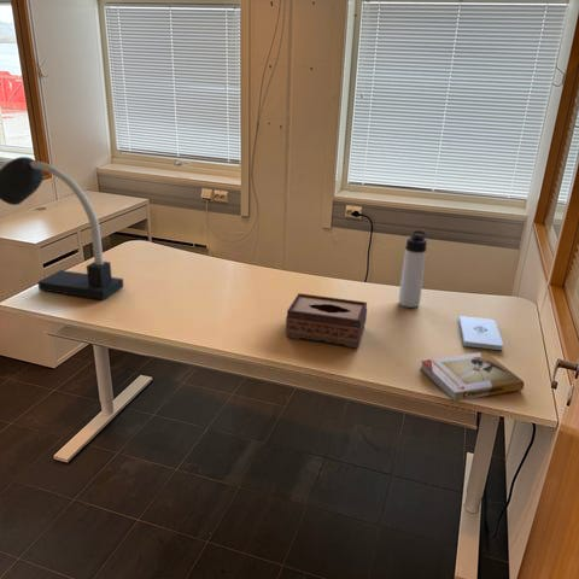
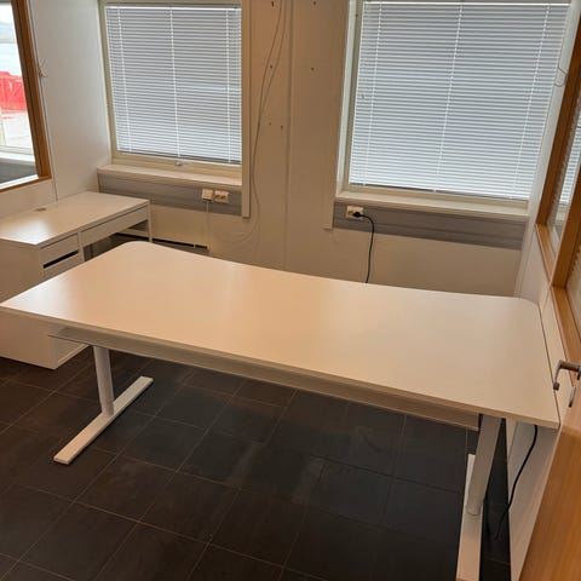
- desk lamp [0,156,124,300]
- thermos bottle [398,229,428,309]
- tissue box [285,292,368,349]
- book [420,351,526,403]
- notepad [457,315,504,351]
